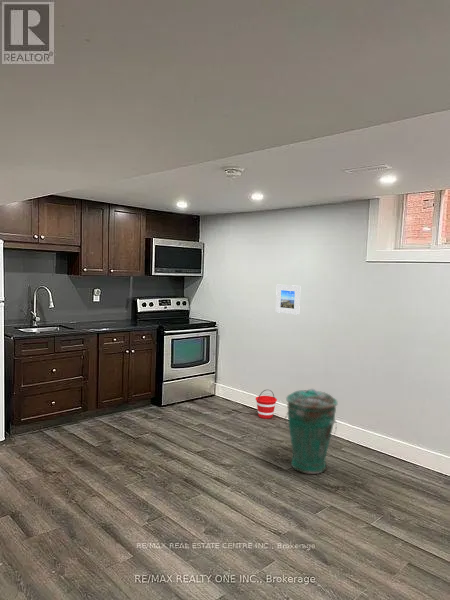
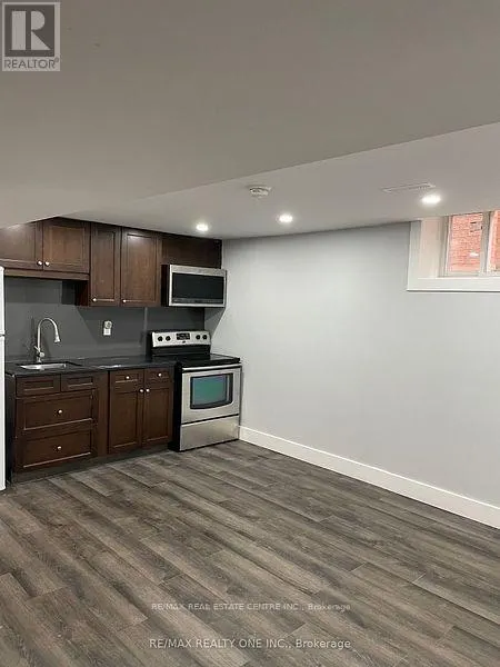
- trash can [284,388,339,475]
- bucket [255,389,278,420]
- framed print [275,284,301,316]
